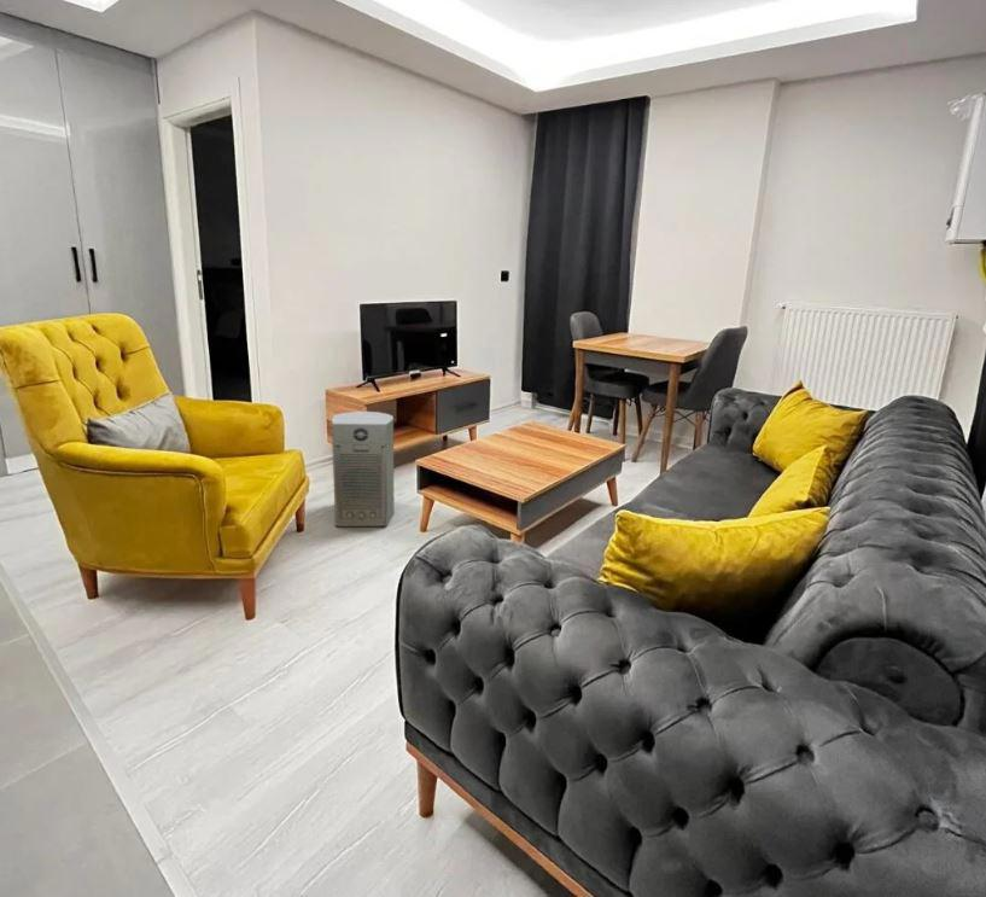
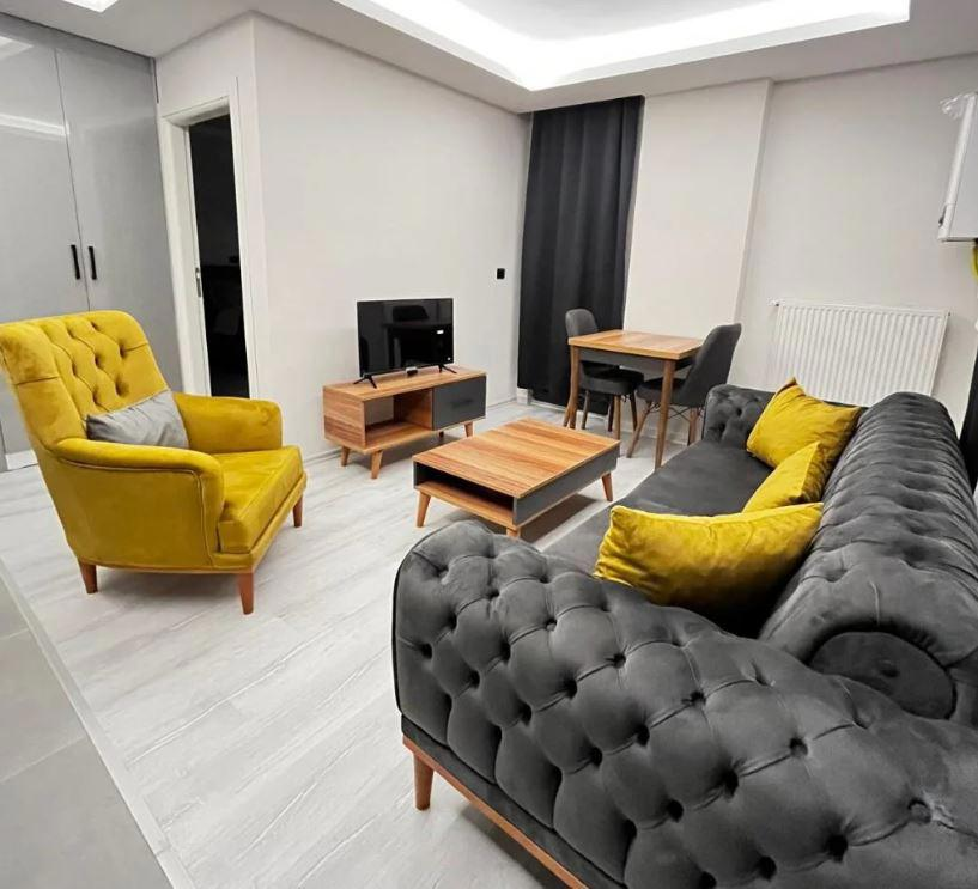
- fan [331,410,396,528]
